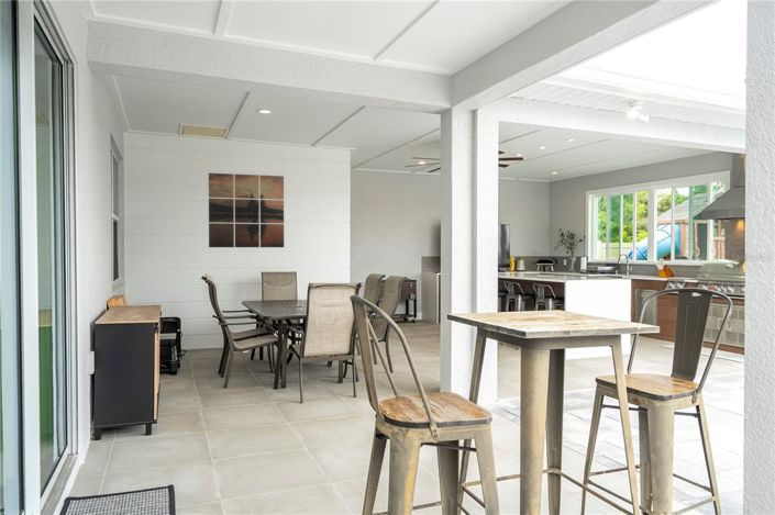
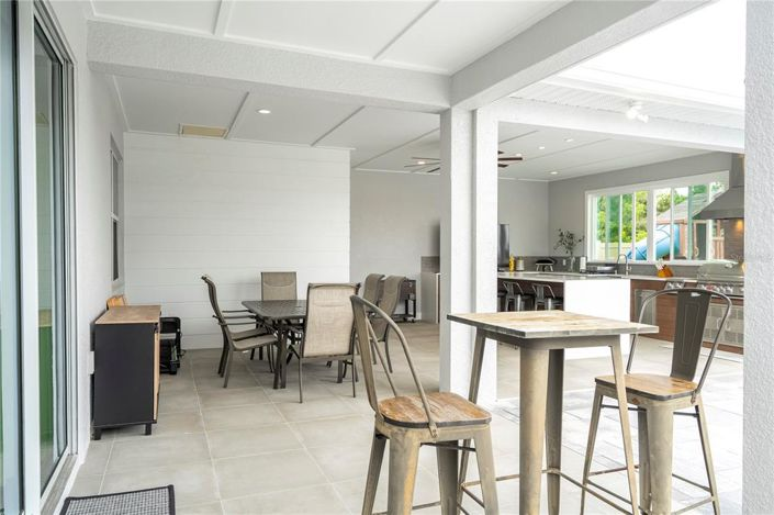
- wall art [208,172,285,248]
